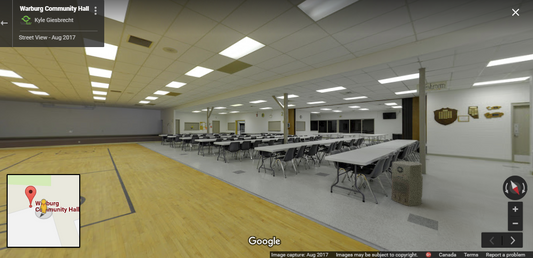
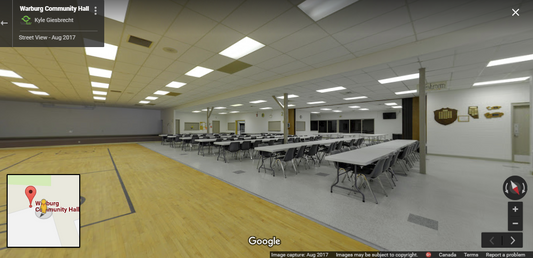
- air purifier [390,160,424,207]
